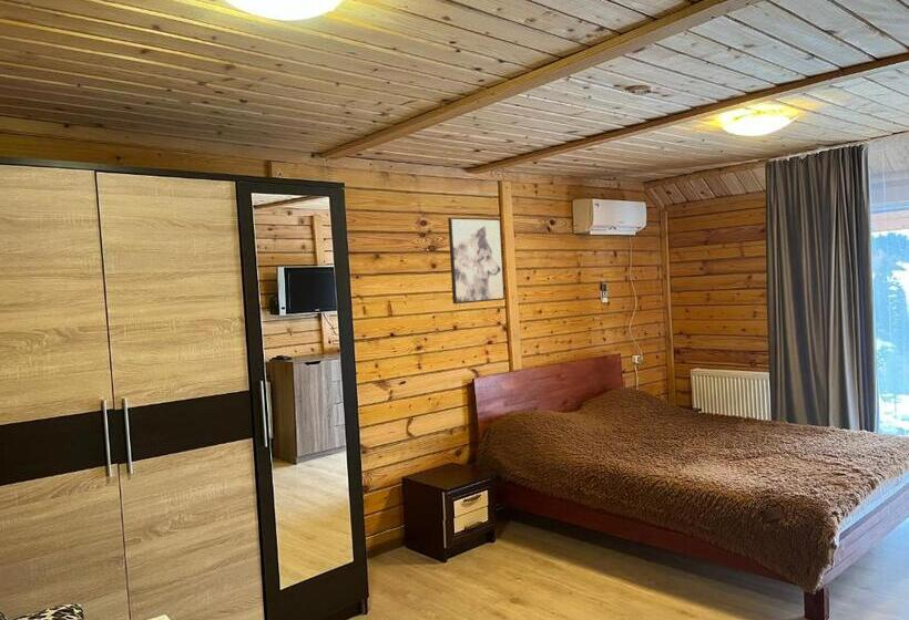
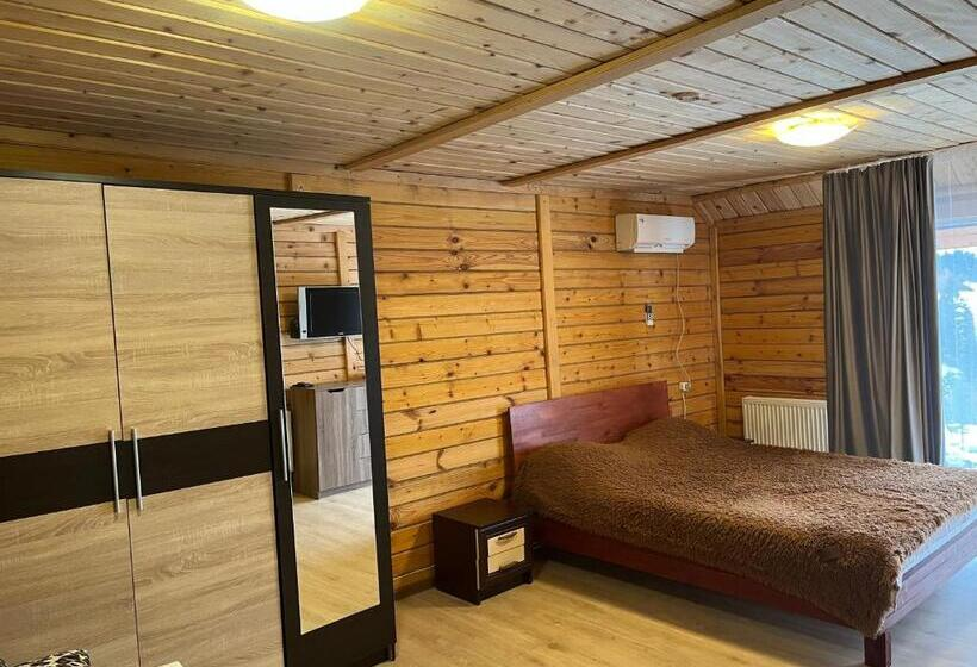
- wall art [447,216,505,304]
